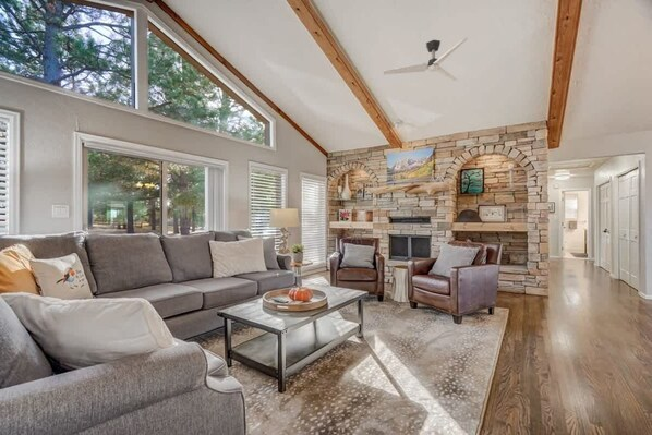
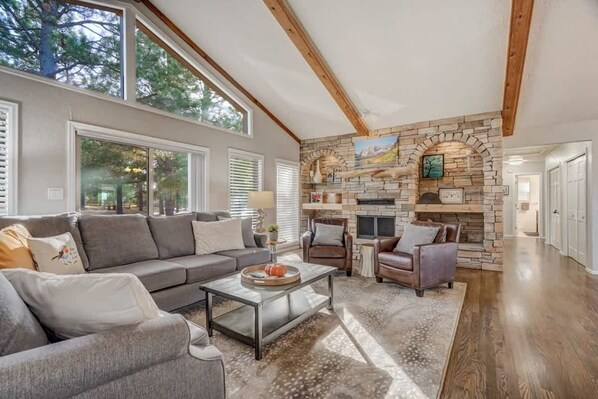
- ceiling fan [383,37,469,82]
